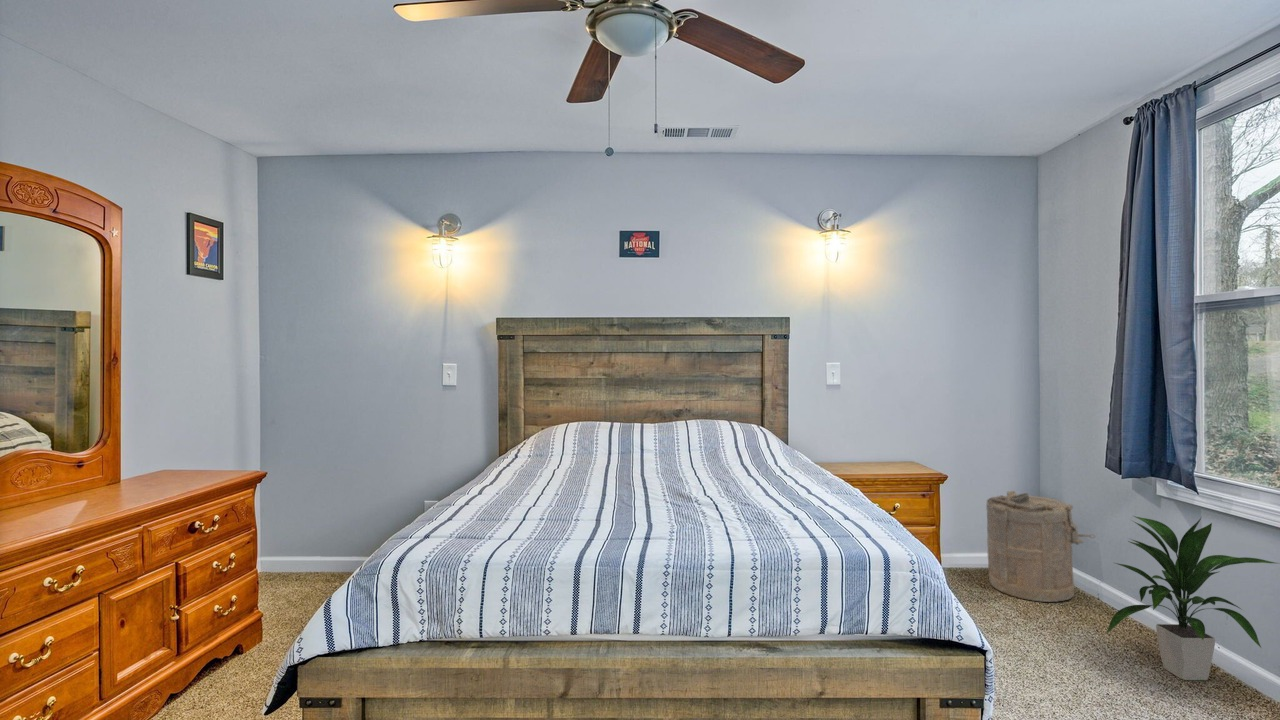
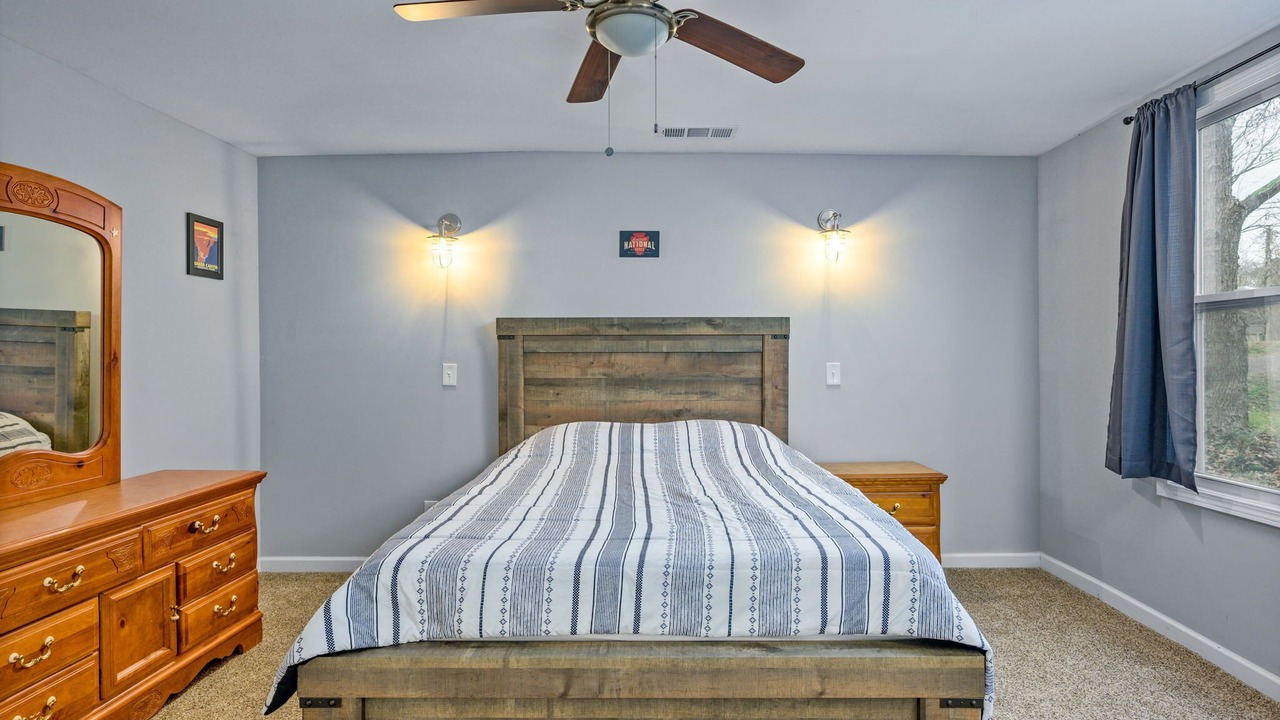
- indoor plant [1105,514,1280,681]
- laundry hamper [985,490,1096,603]
